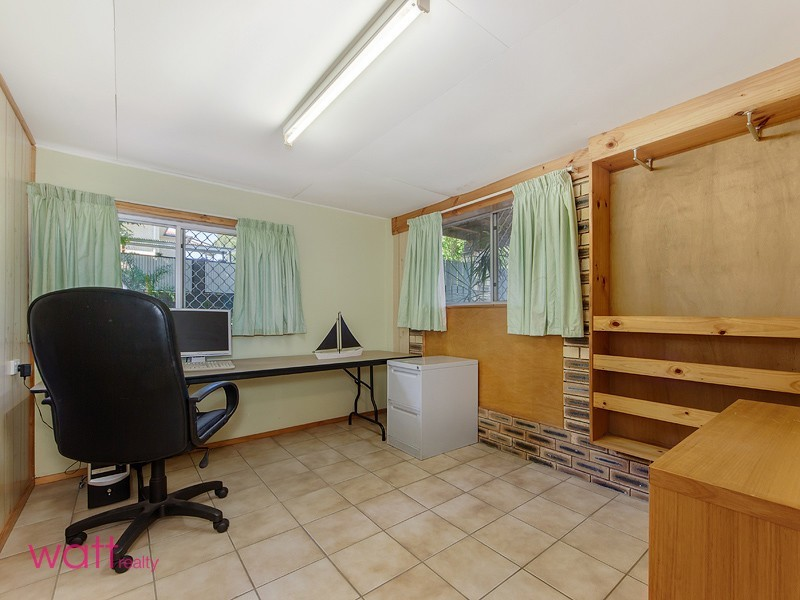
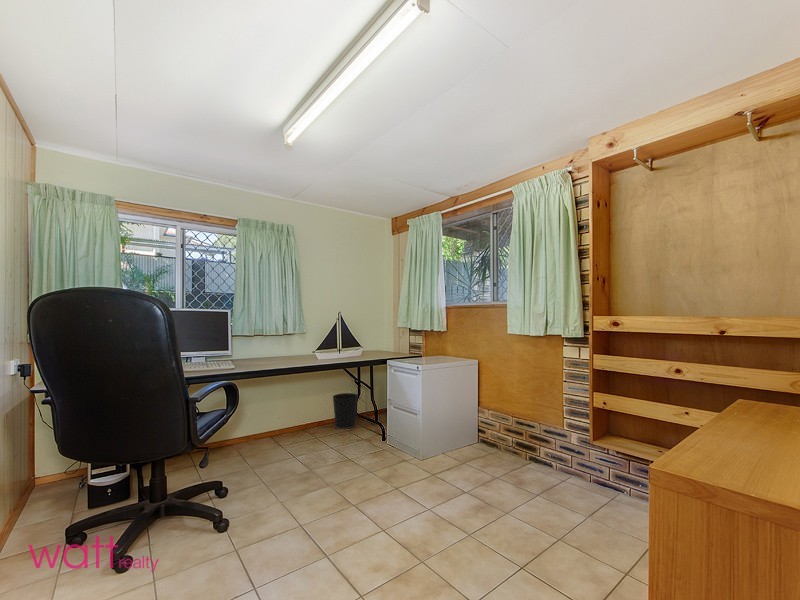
+ wastebasket [331,392,359,430]
